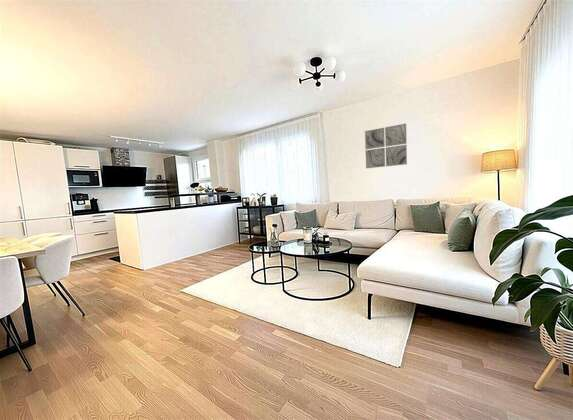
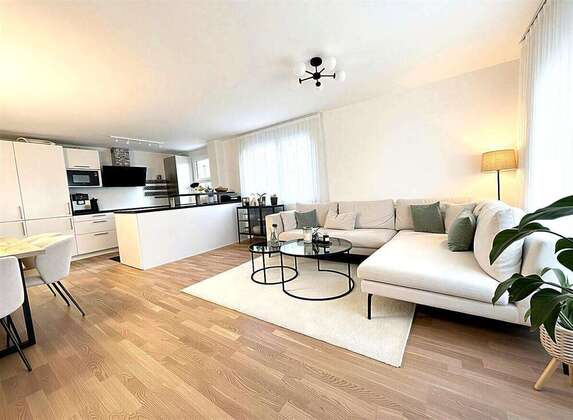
- wall art [364,123,408,169]
